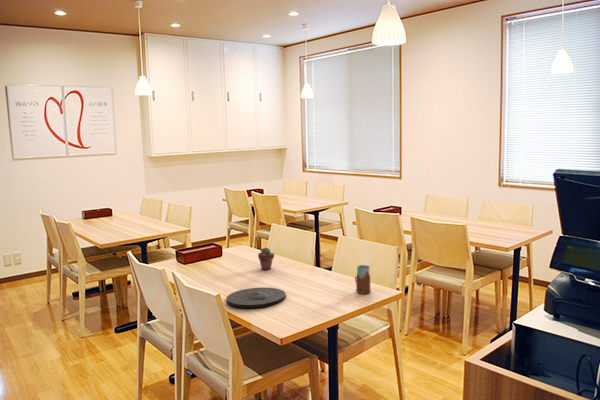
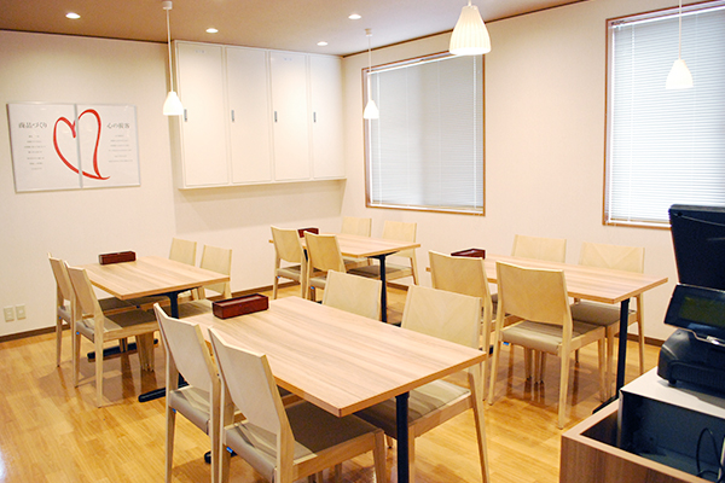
- drinking glass [354,264,372,295]
- plate [225,286,287,309]
- potted succulent [257,246,275,271]
